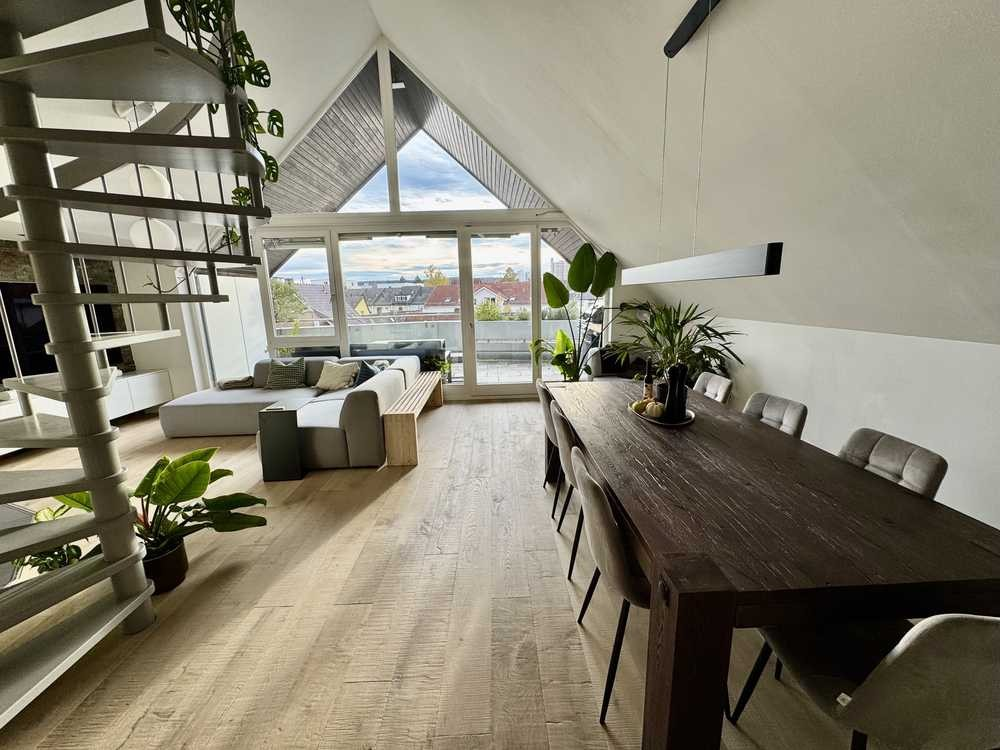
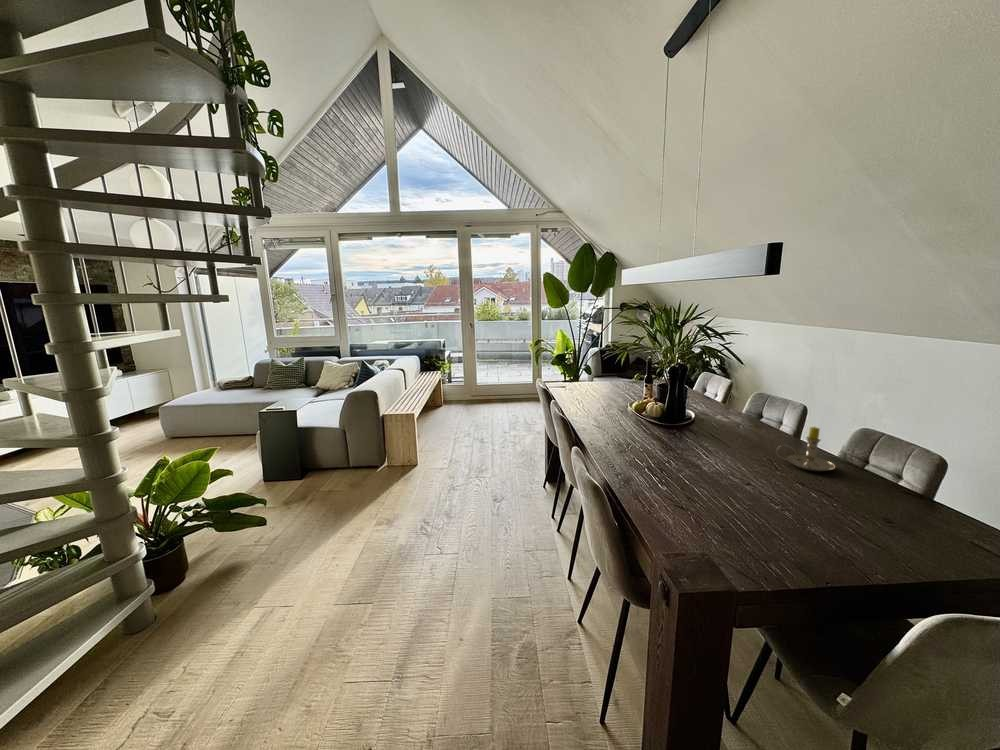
+ candlestick [775,426,836,473]
